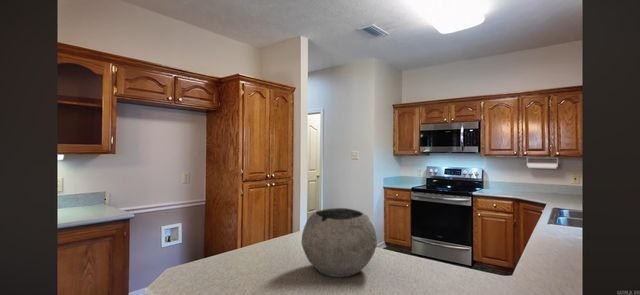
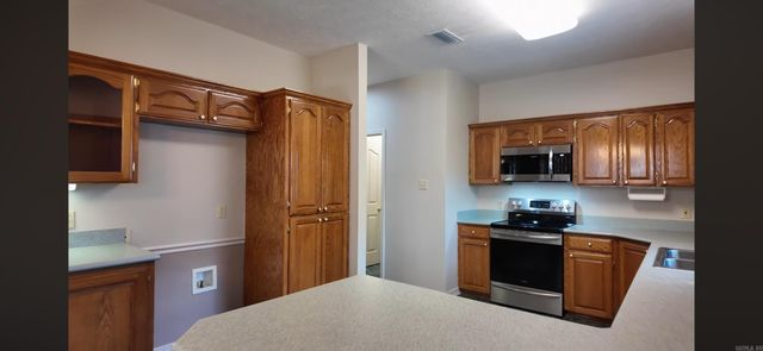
- bowl [300,207,378,278]
